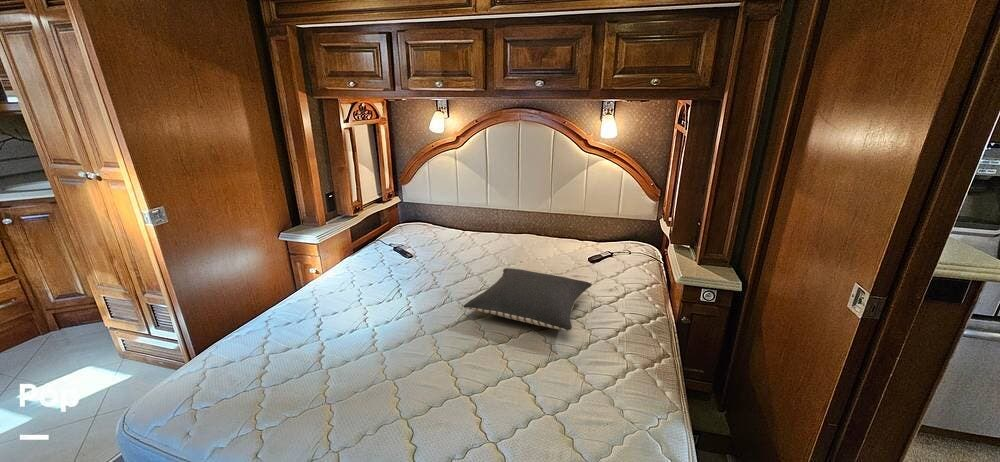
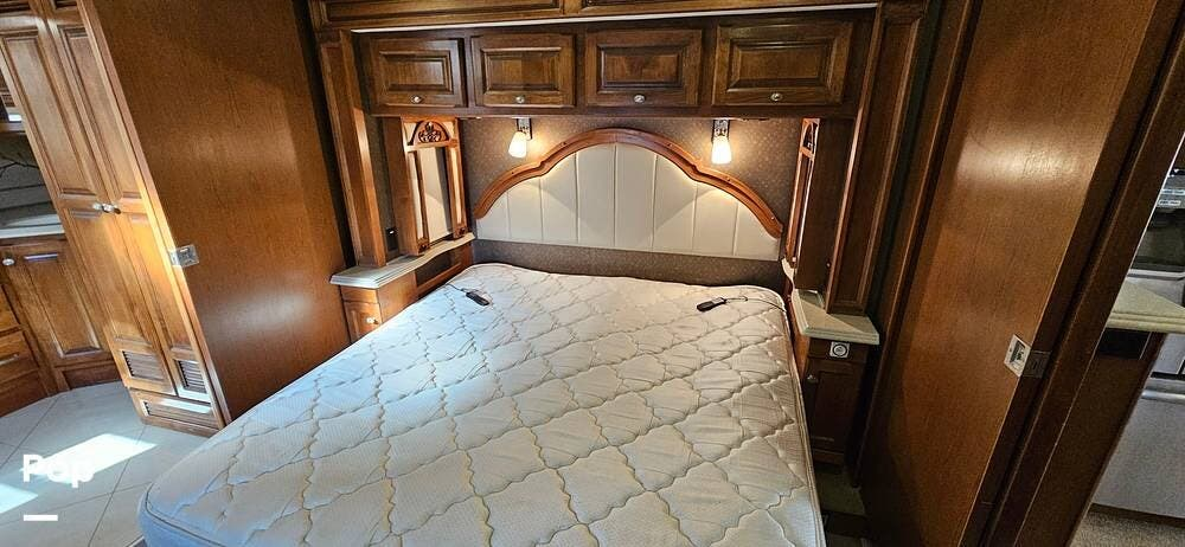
- pillow [463,267,593,332]
